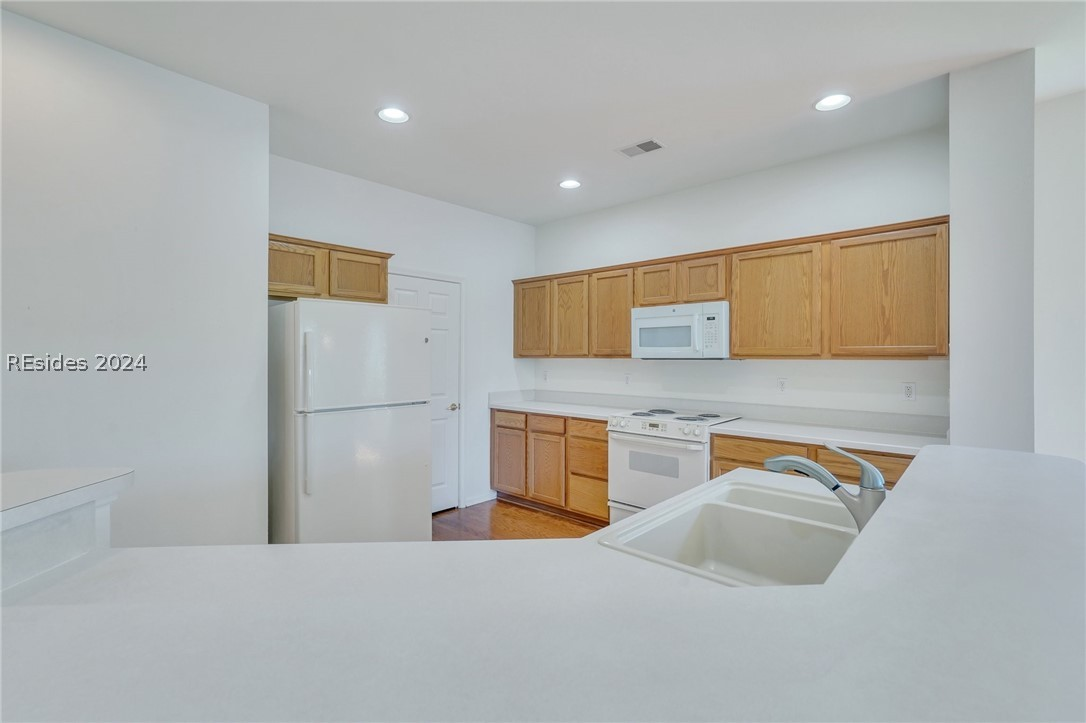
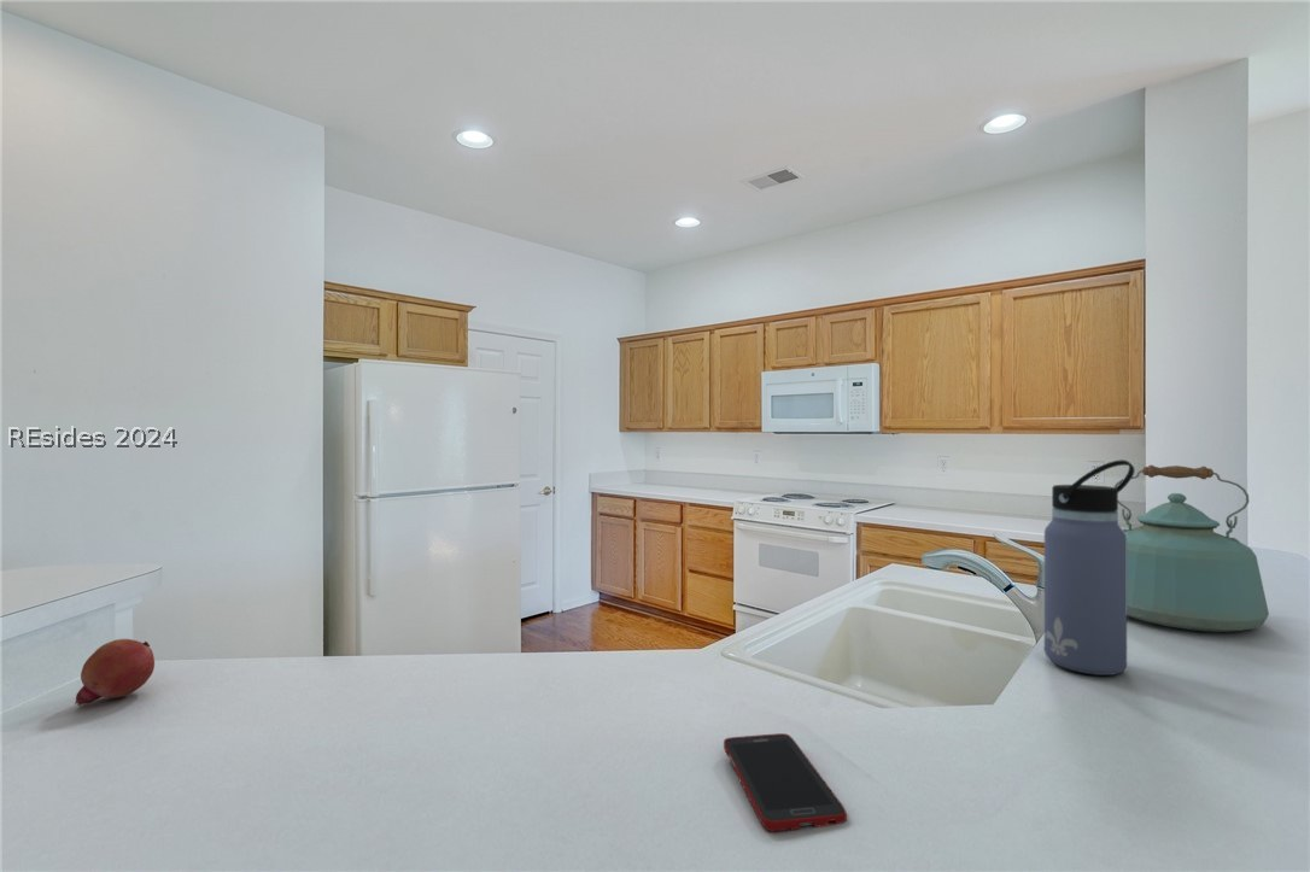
+ fruit [74,638,156,707]
+ water bottle [1043,458,1135,677]
+ kettle [1113,464,1270,633]
+ cell phone [723,732,848,832]
